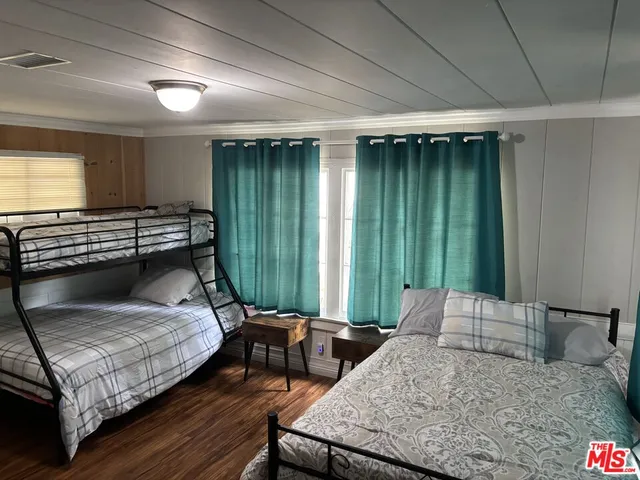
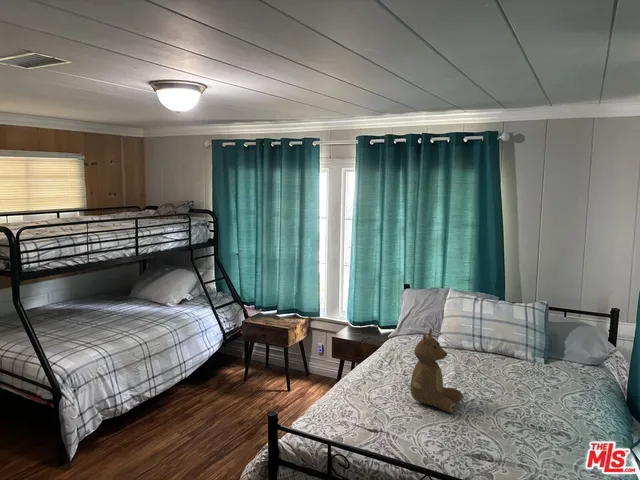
+ teddy bear [409,328,464,414]
